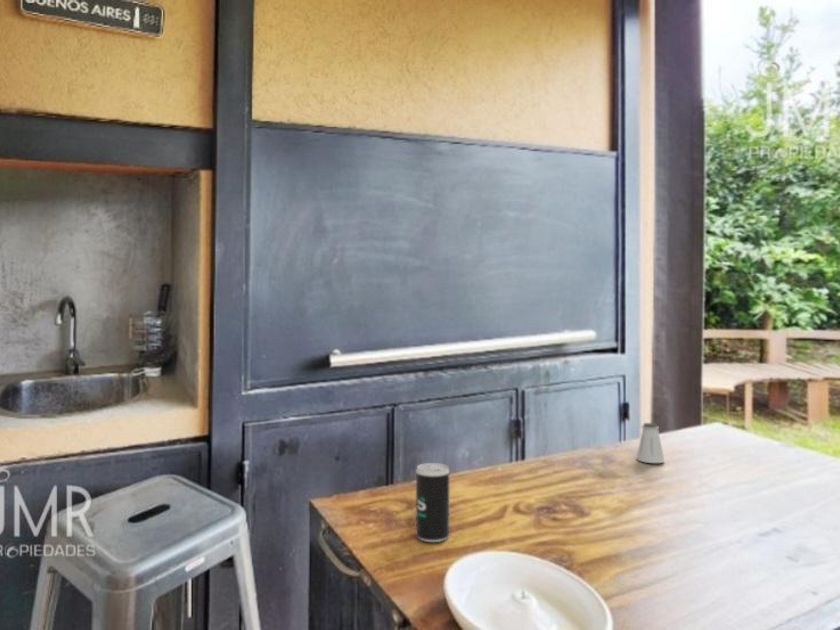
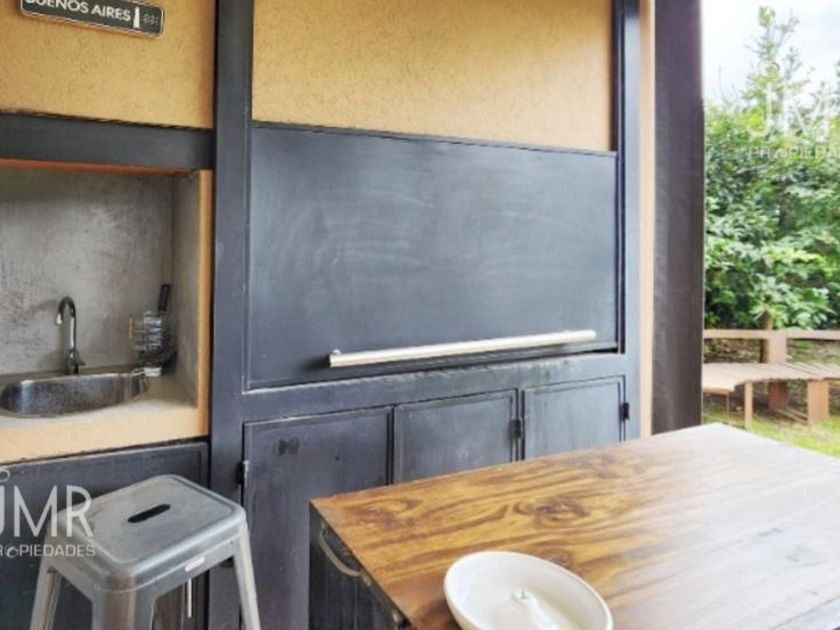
- beverage can [415,462,450,543]
- saltshaker [636,422,666,464]
